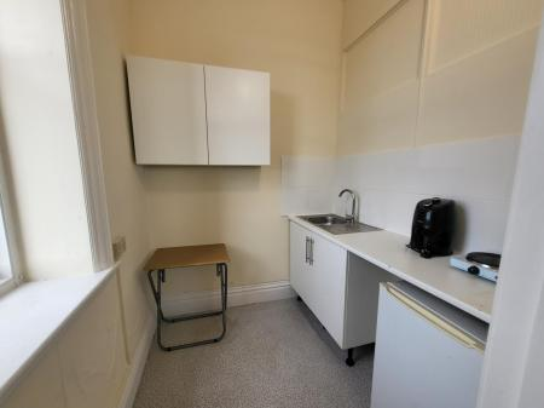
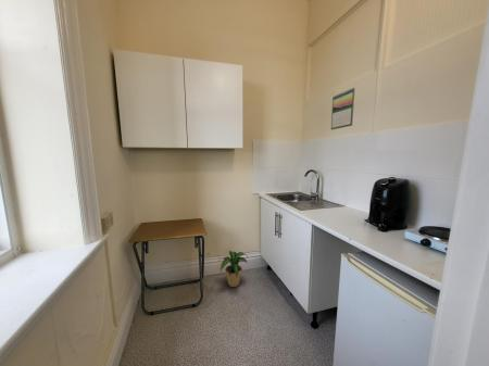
+ calendar [330,87,356,130]
+ potted plant [218,250,249,288]
